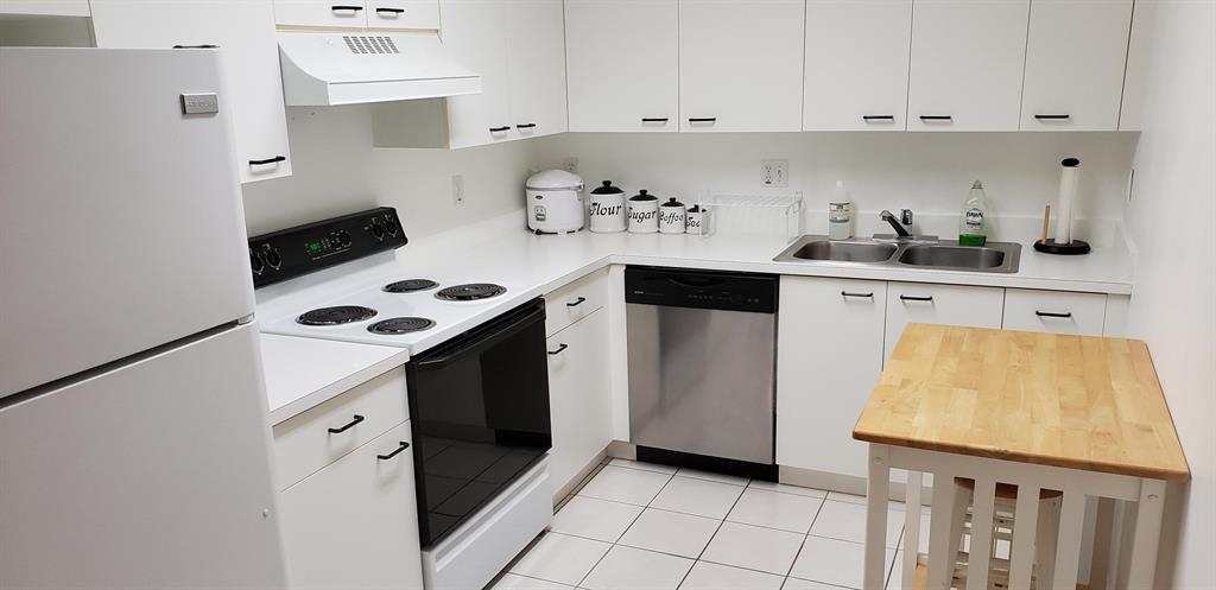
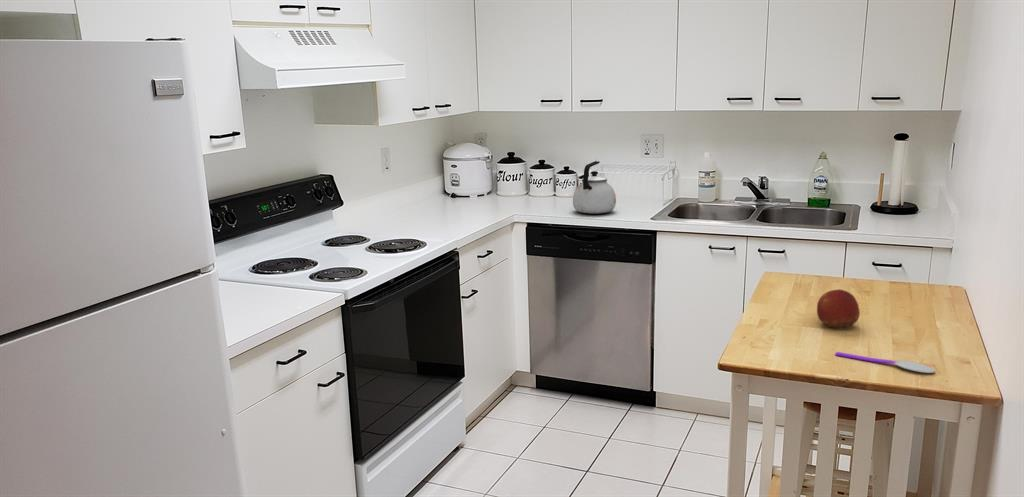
+ spoon [834,351,936,374]
+ kettle [572,160,617,215]
+ fruit [816,288,861,329]
